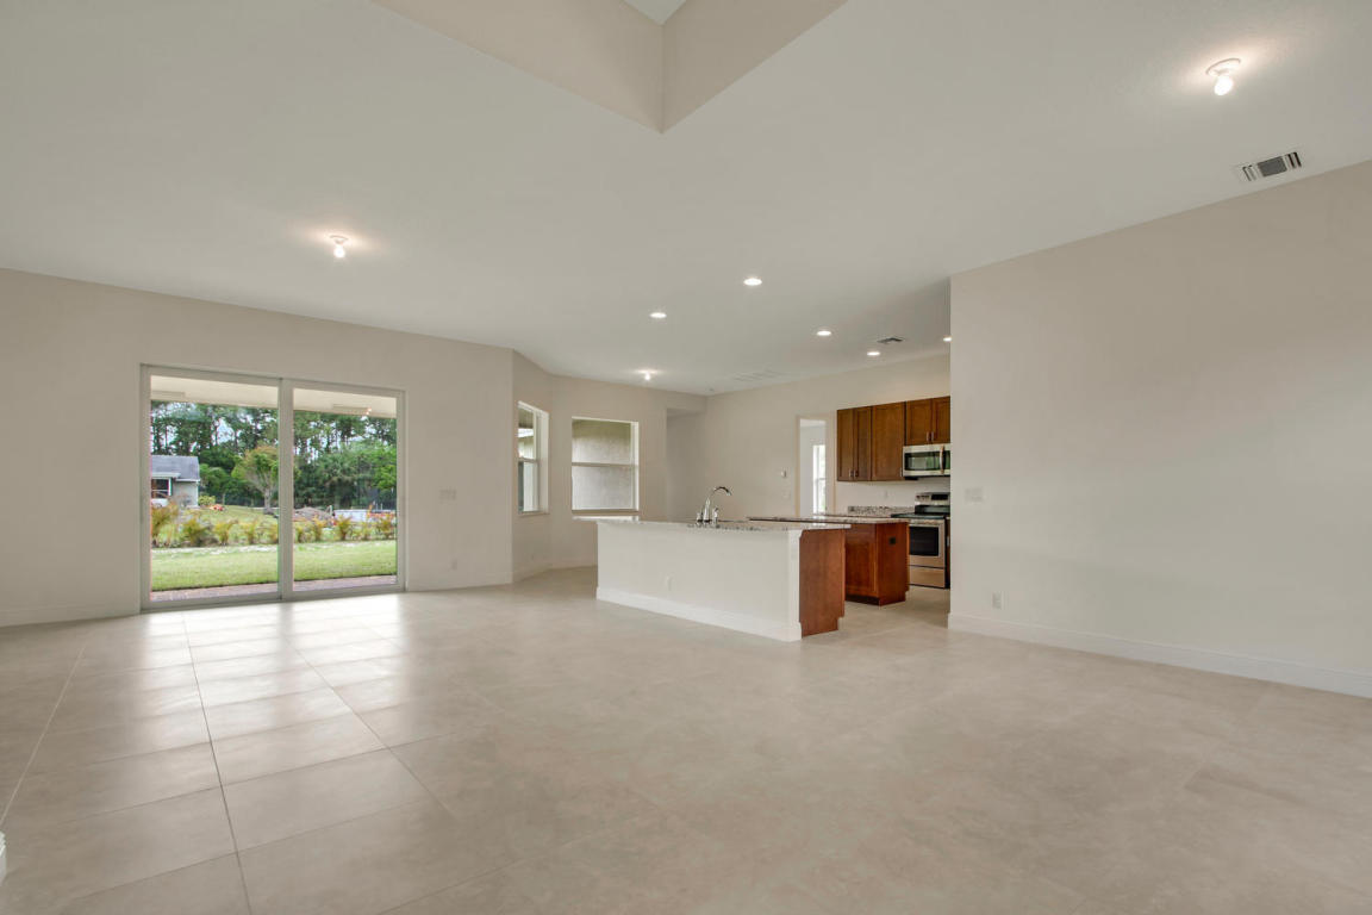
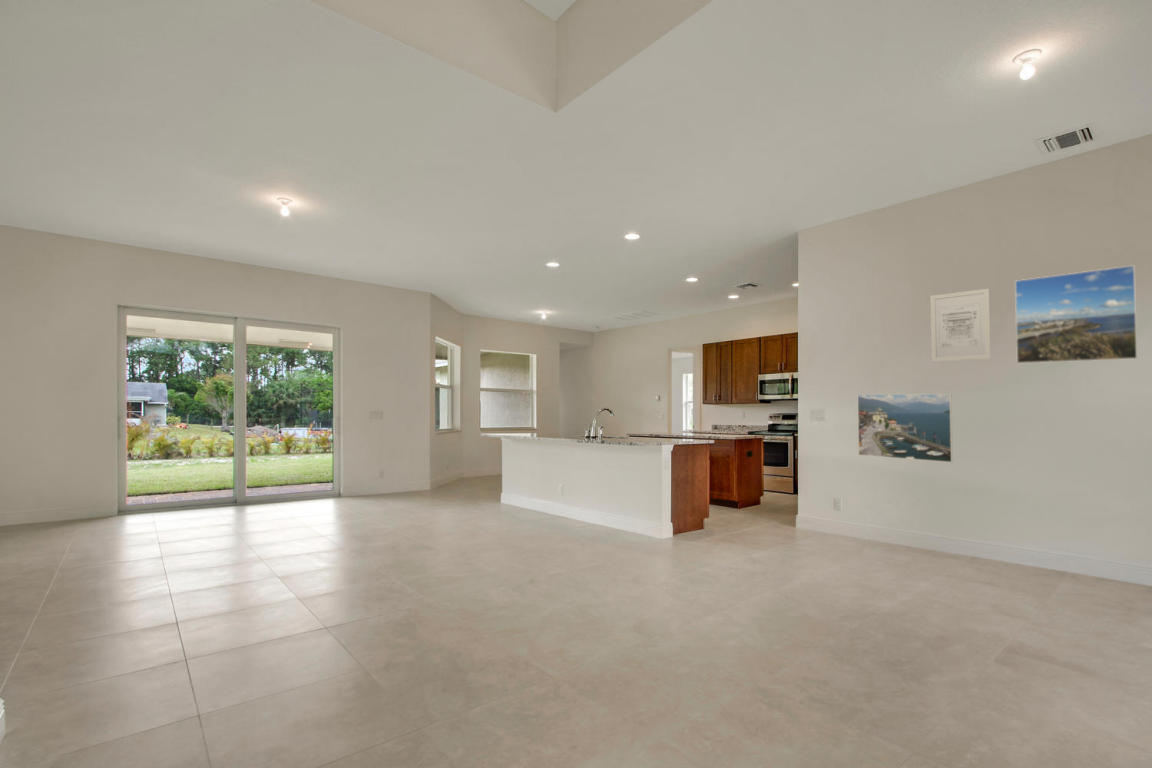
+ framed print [1014,264,1139,364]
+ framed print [856,393,954,463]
+ wall art [929,288,992,363]
